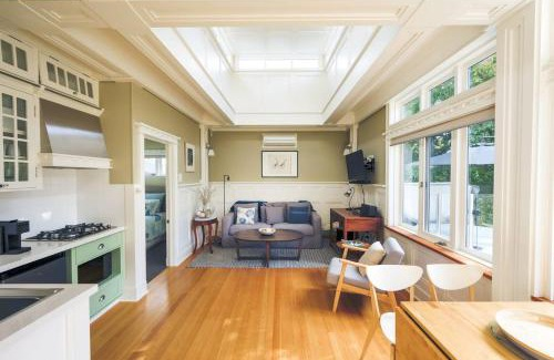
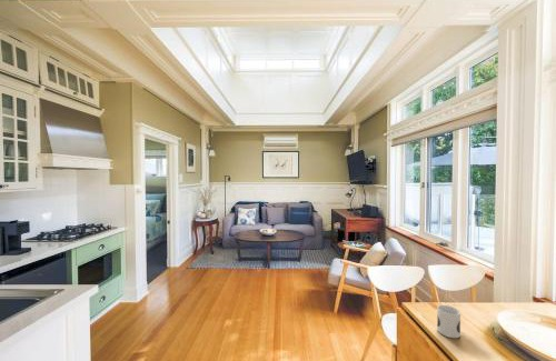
+ mug [436,304,461,339]
